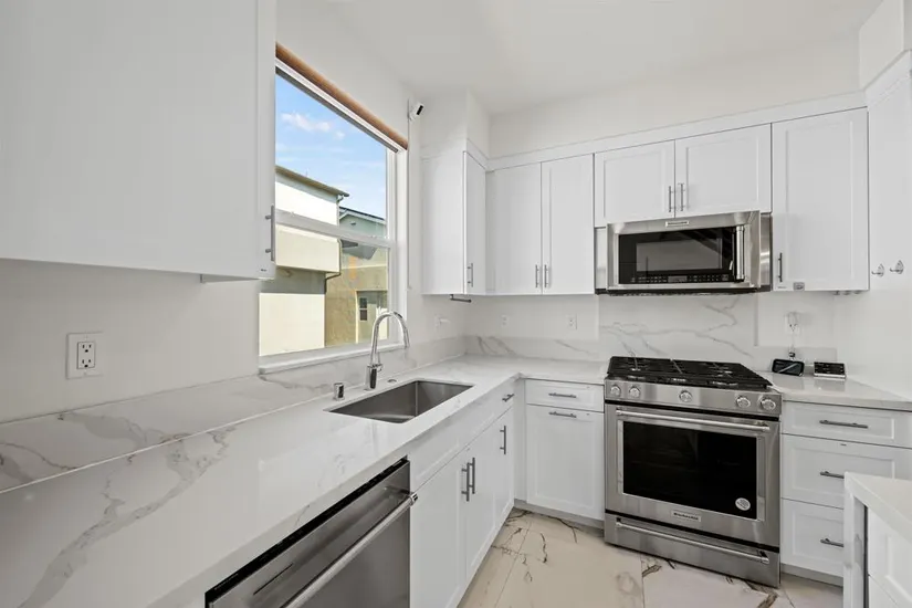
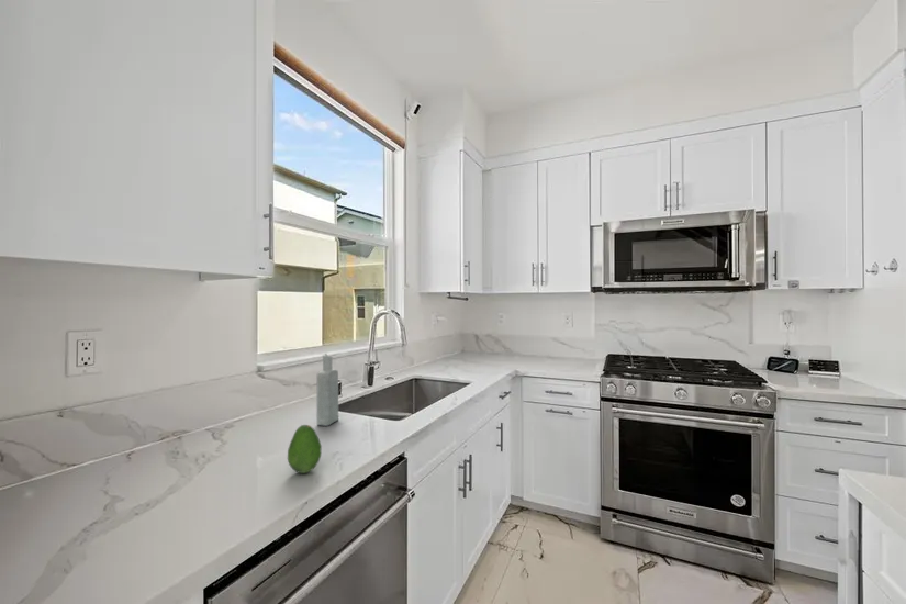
+ bottle [316,353,339,427]
+ fruit [287,424,323,474]
